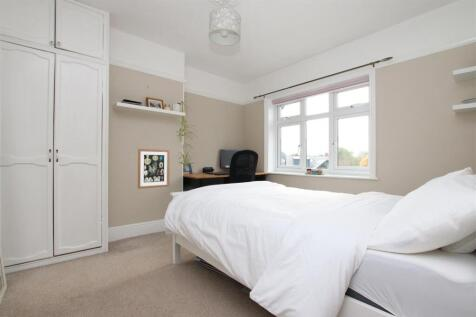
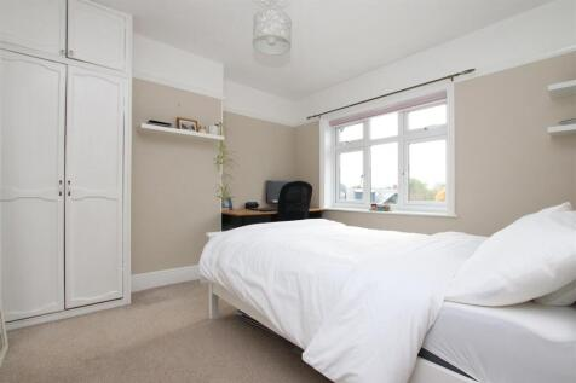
- wall art [137,148,171,190]
